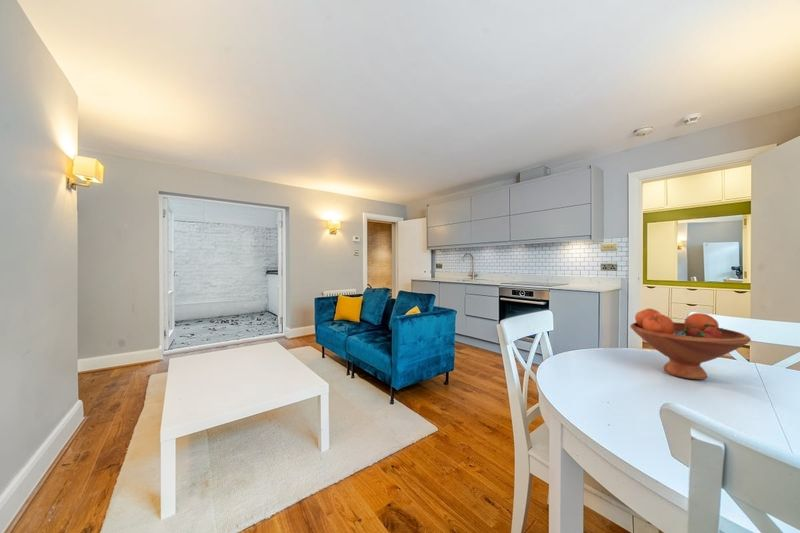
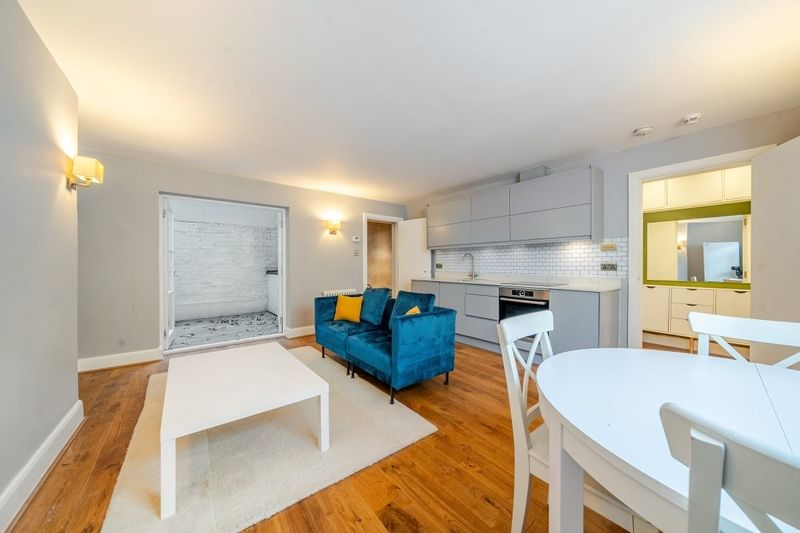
- fruit bowl [629,307,752,381]
